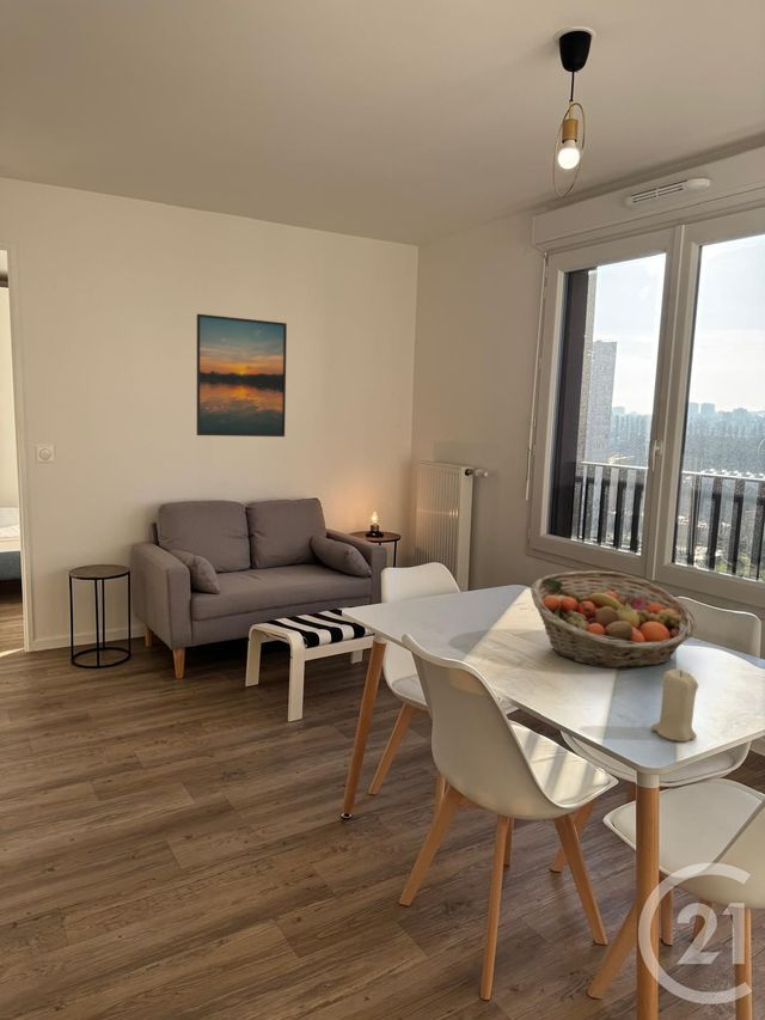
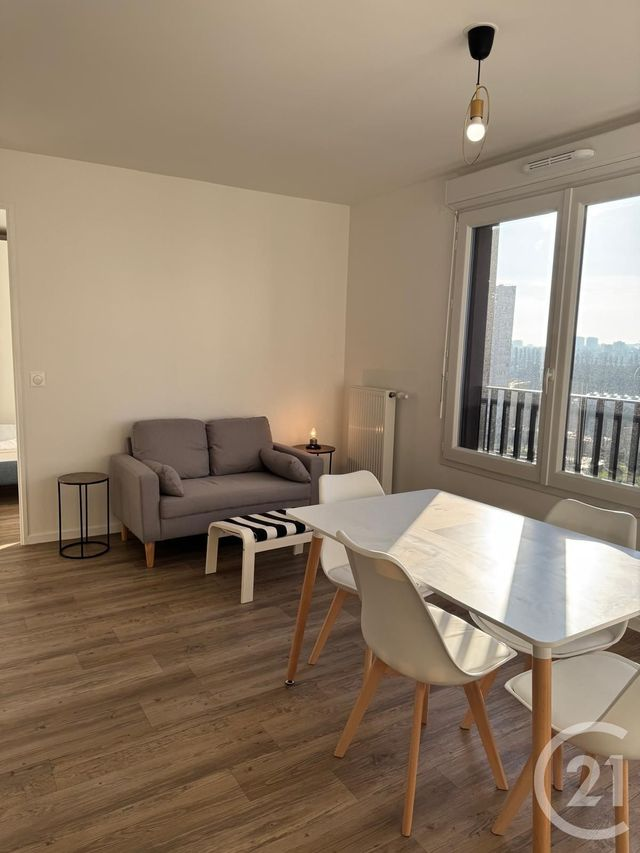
- candle [650,668,699,743]
- fruit basket [530,569,697,670]
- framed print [196,313,288,438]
